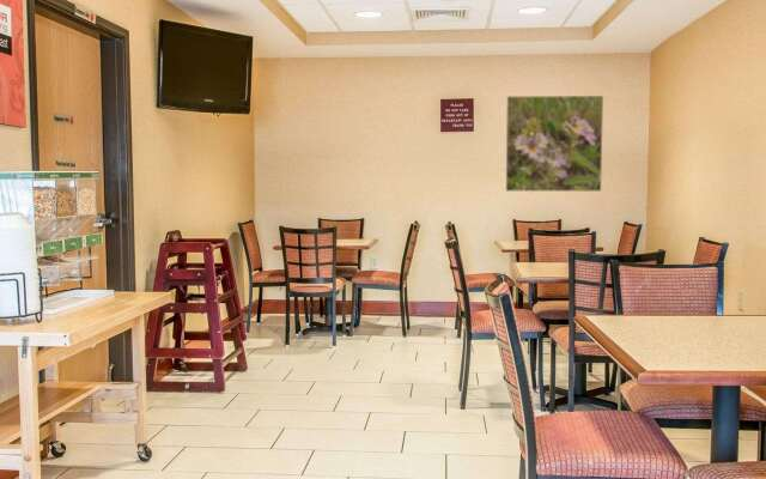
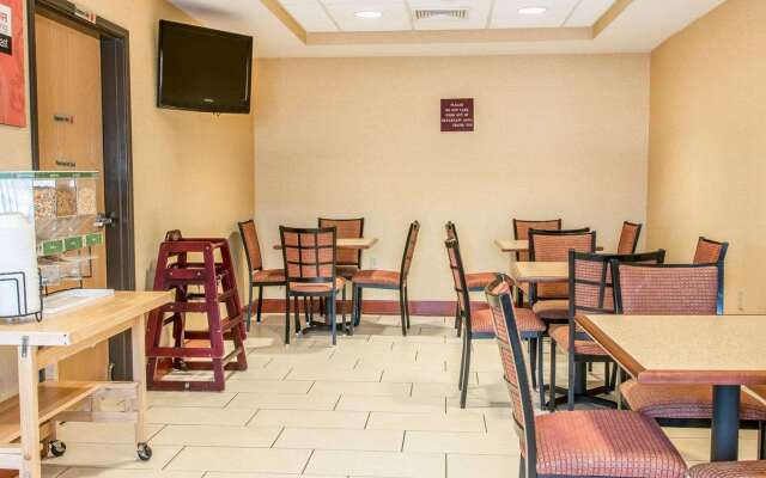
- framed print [505,95,604,193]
